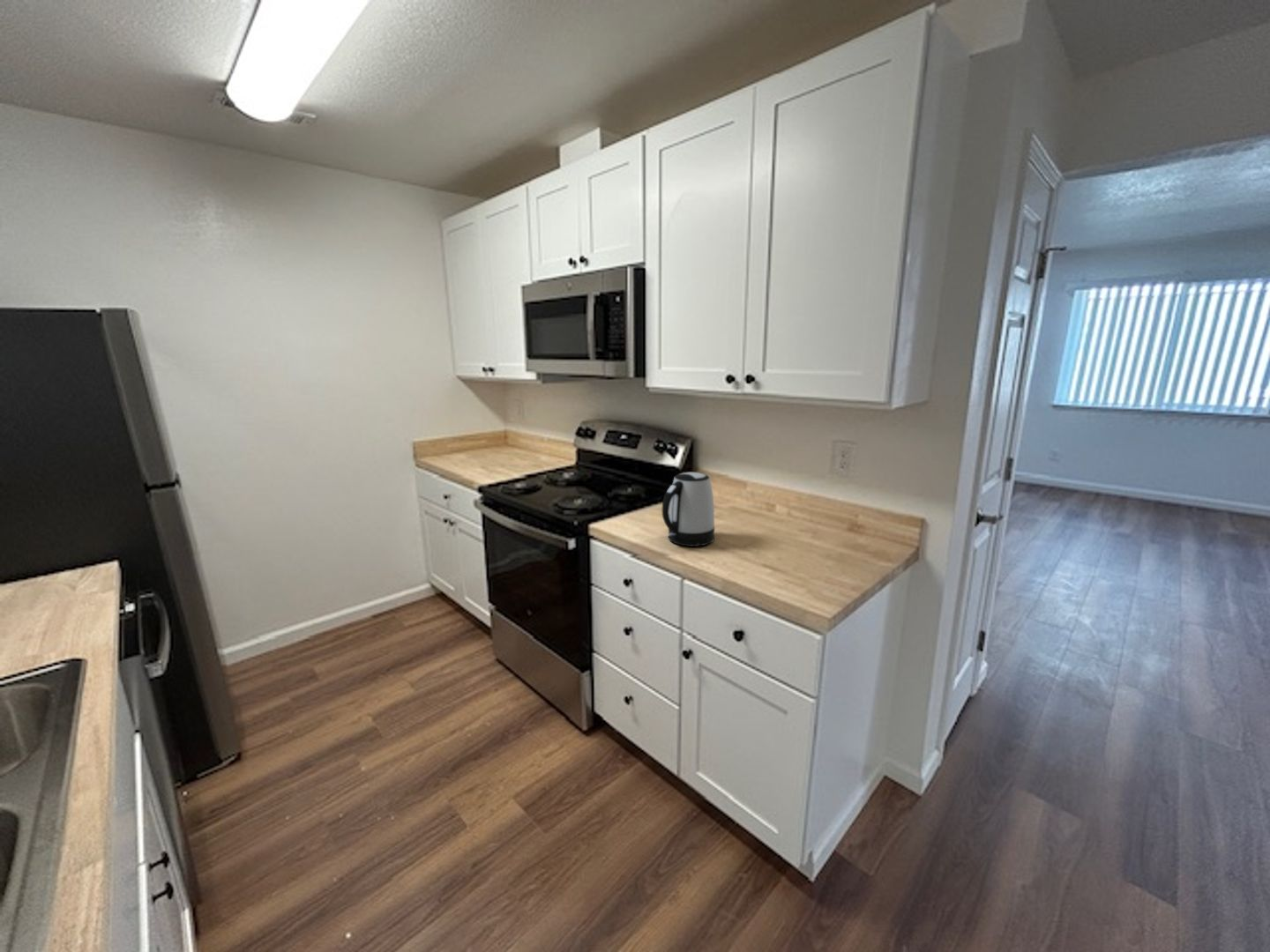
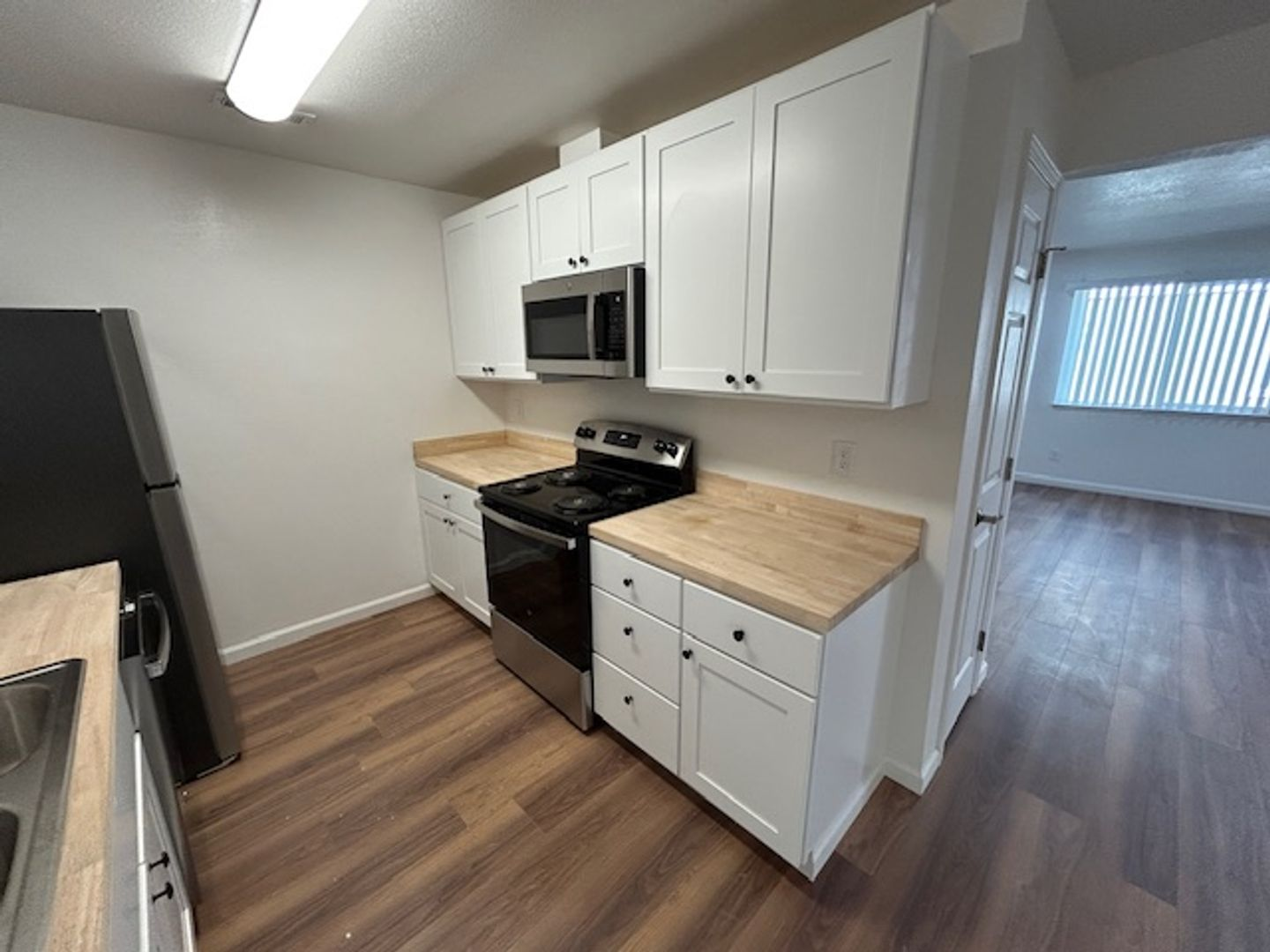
- kettle [661,472,715,547]
